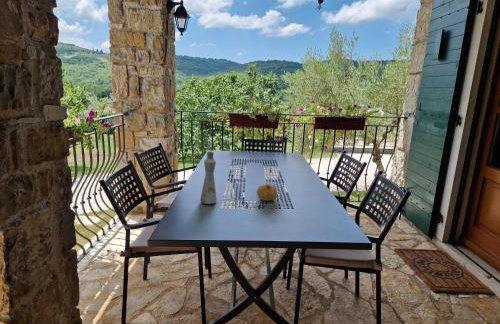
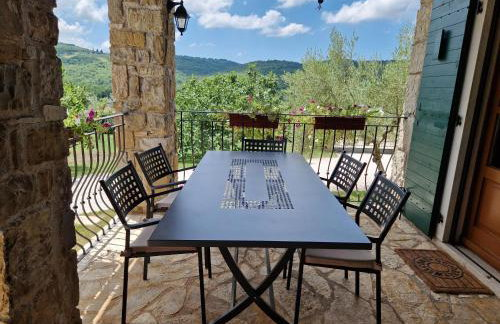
- fruit [256,183,278,202]
- bottle [199,150,218,205]
